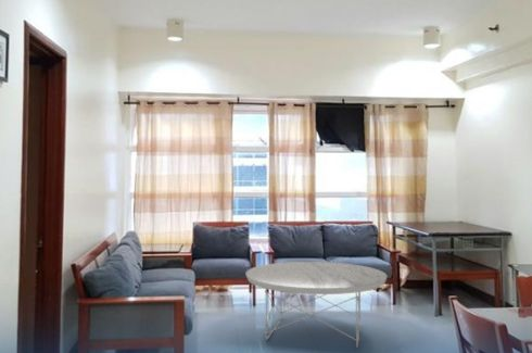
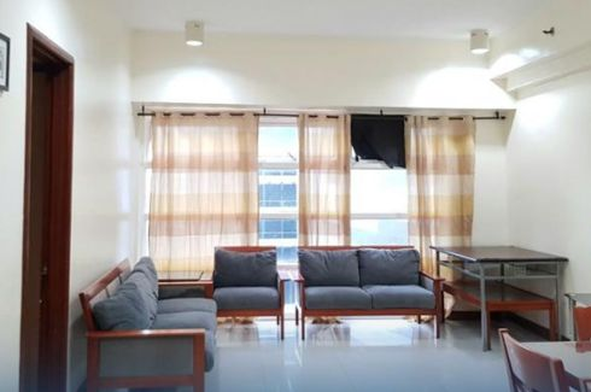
- coffee table [244,261,389,349]
